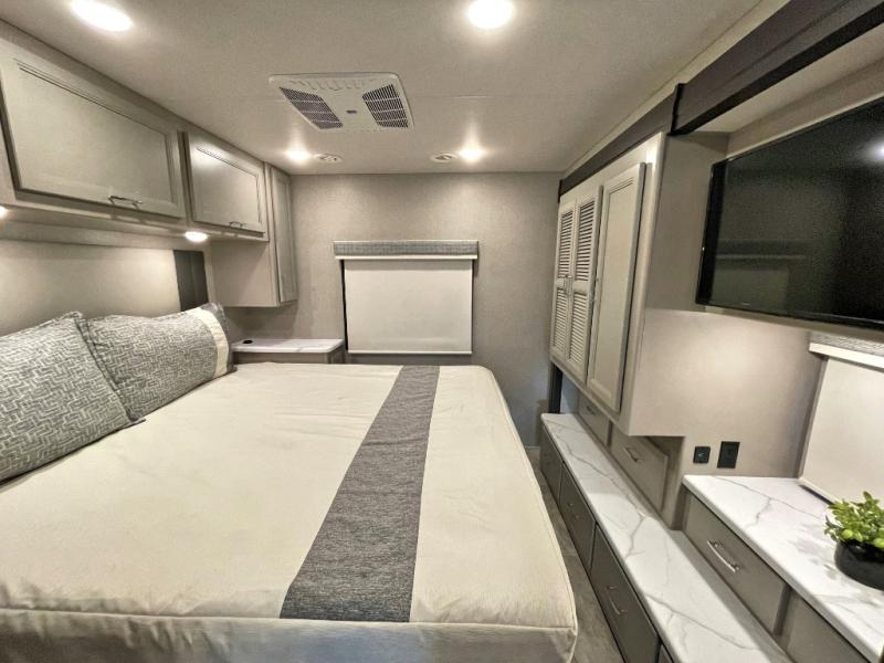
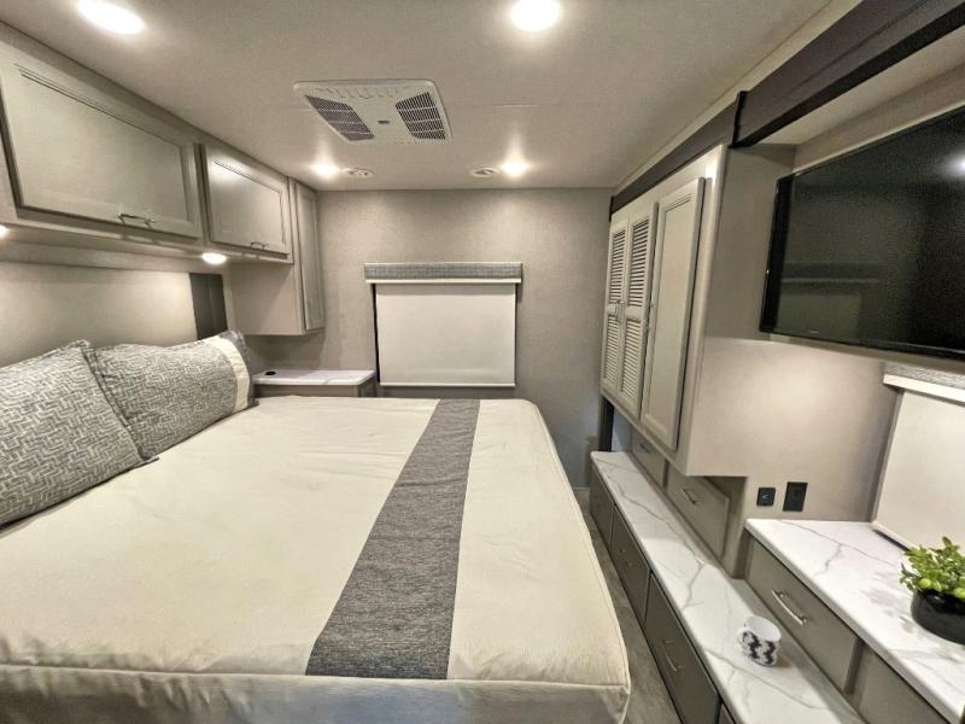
+ cup [735,614,782,667]
